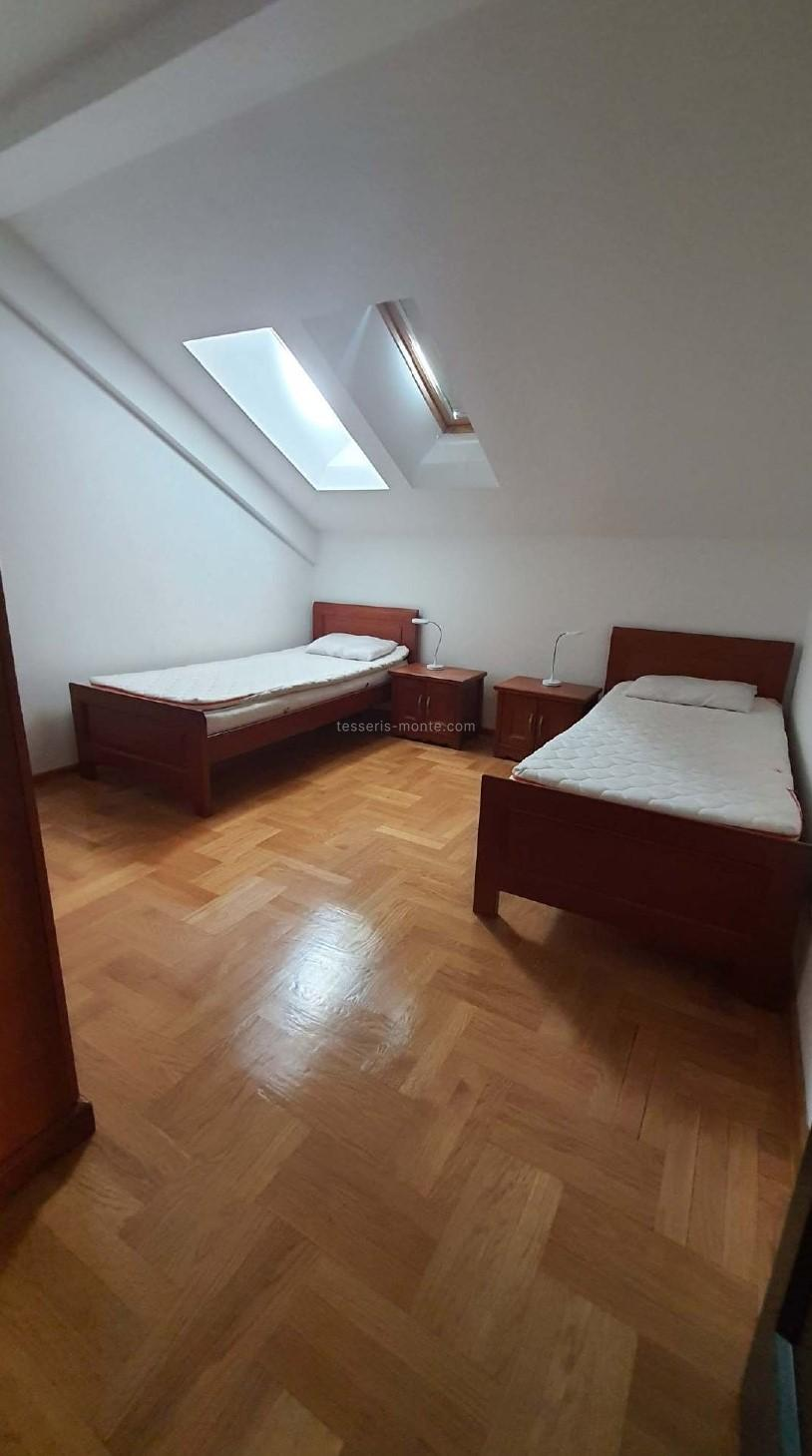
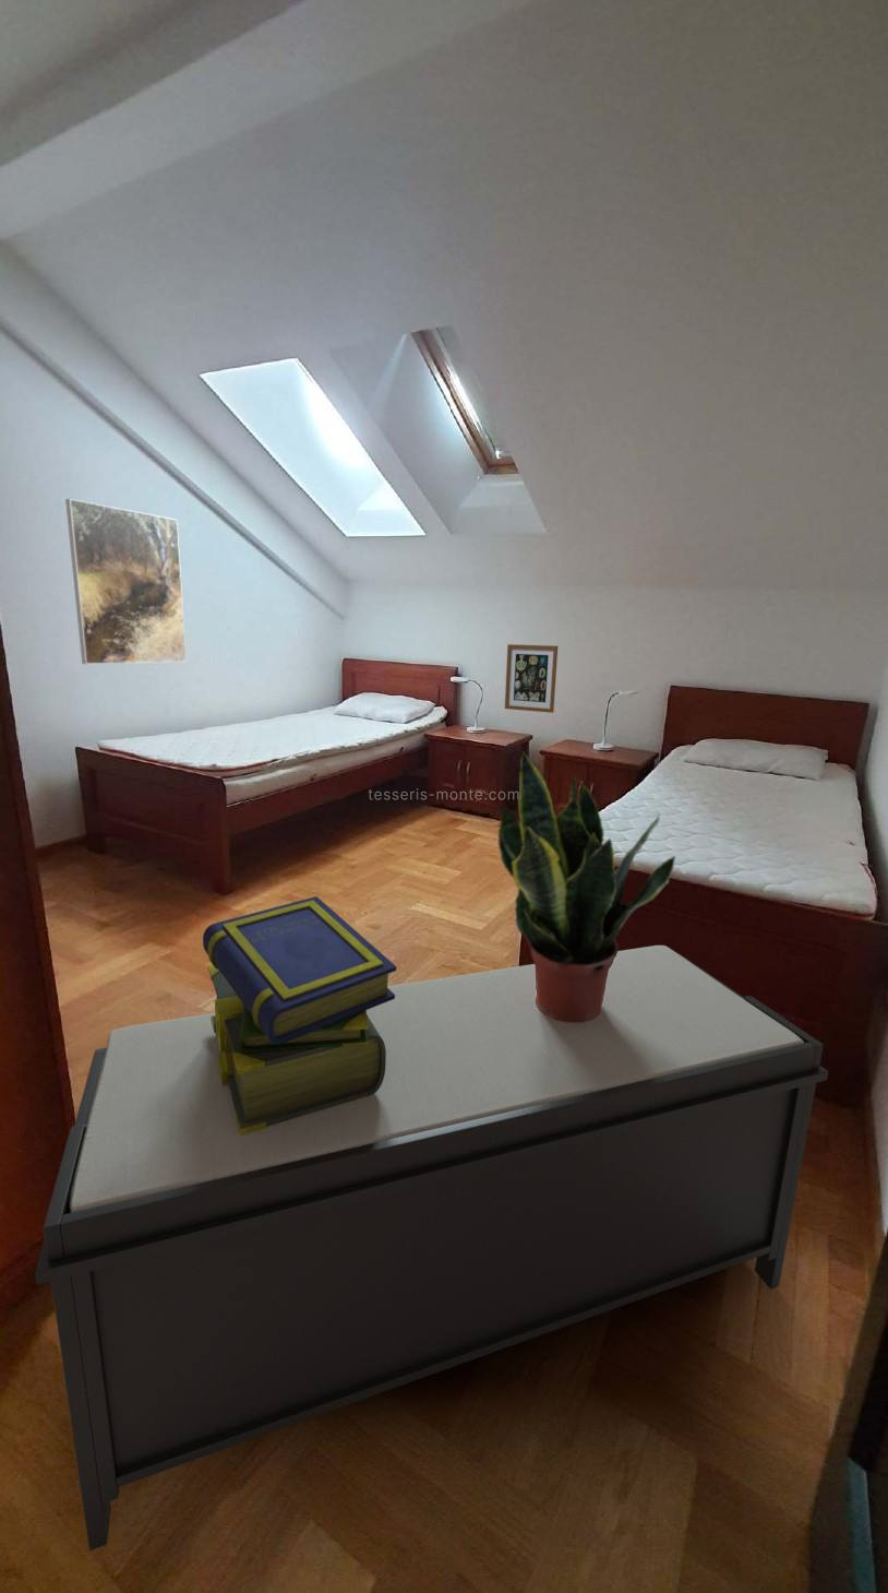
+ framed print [65,498,188,665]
+ bench [35,944,829,1551]
+ potted plant [496,752,676,1023]
+ stack of books [202,895,397,1136]
+ wall art [504,643,559,714]
